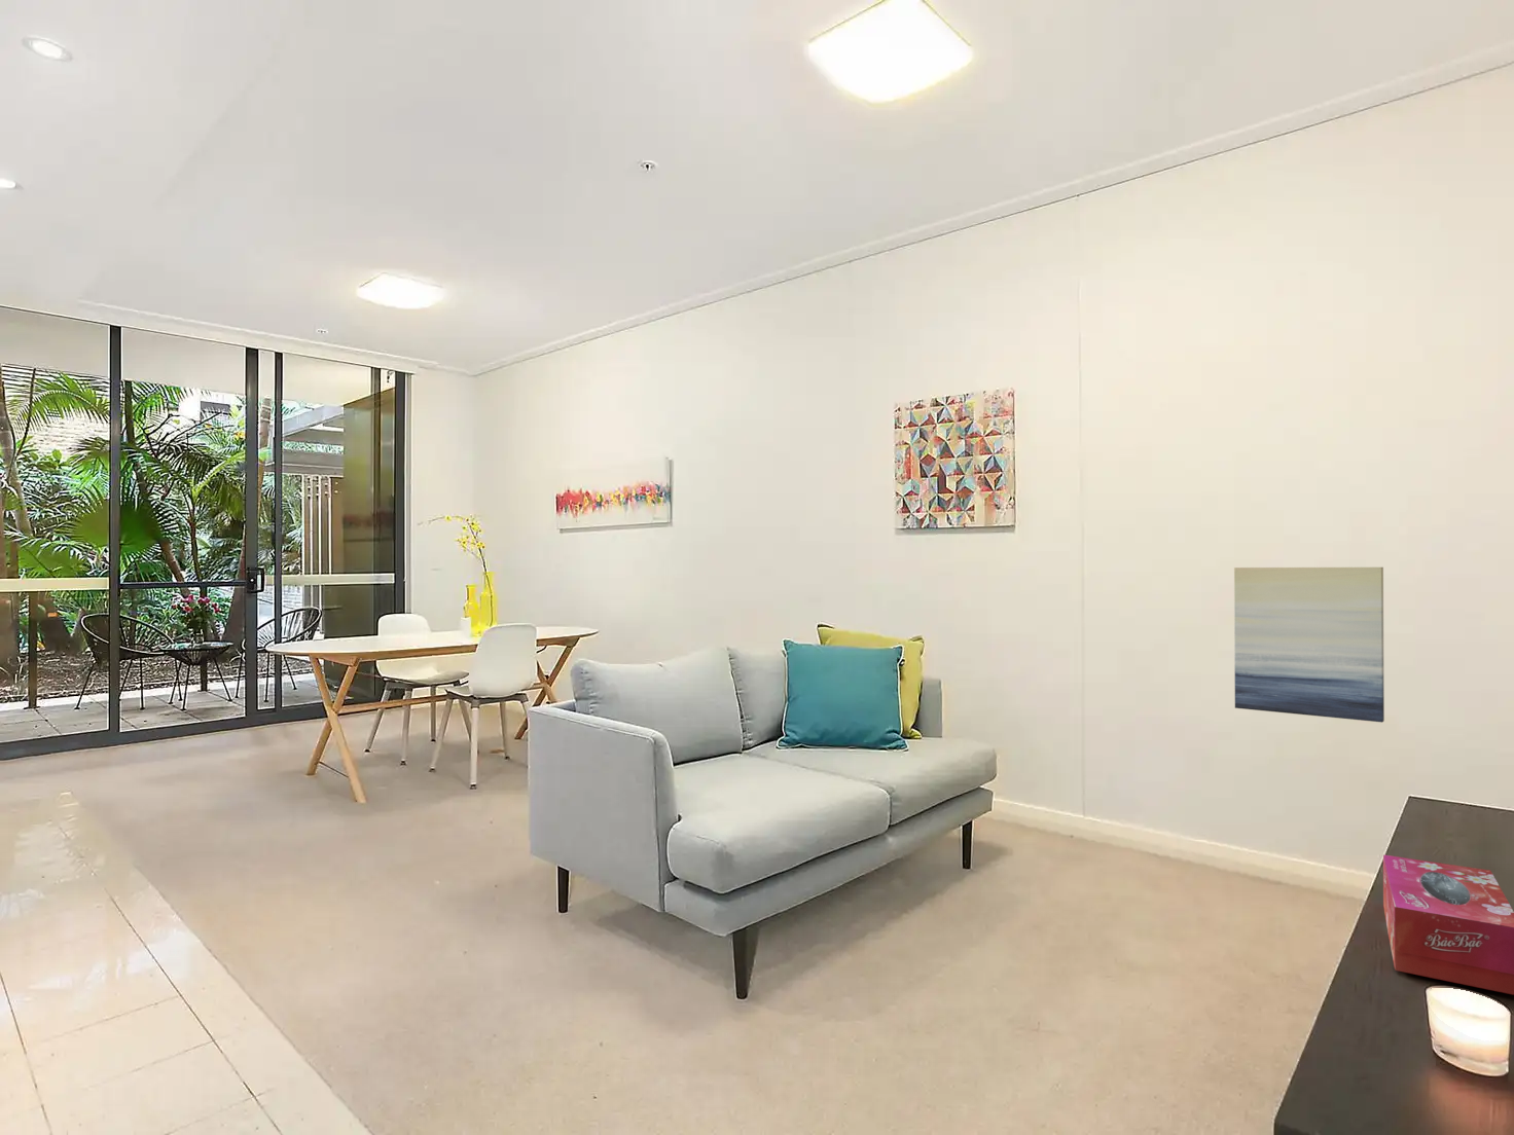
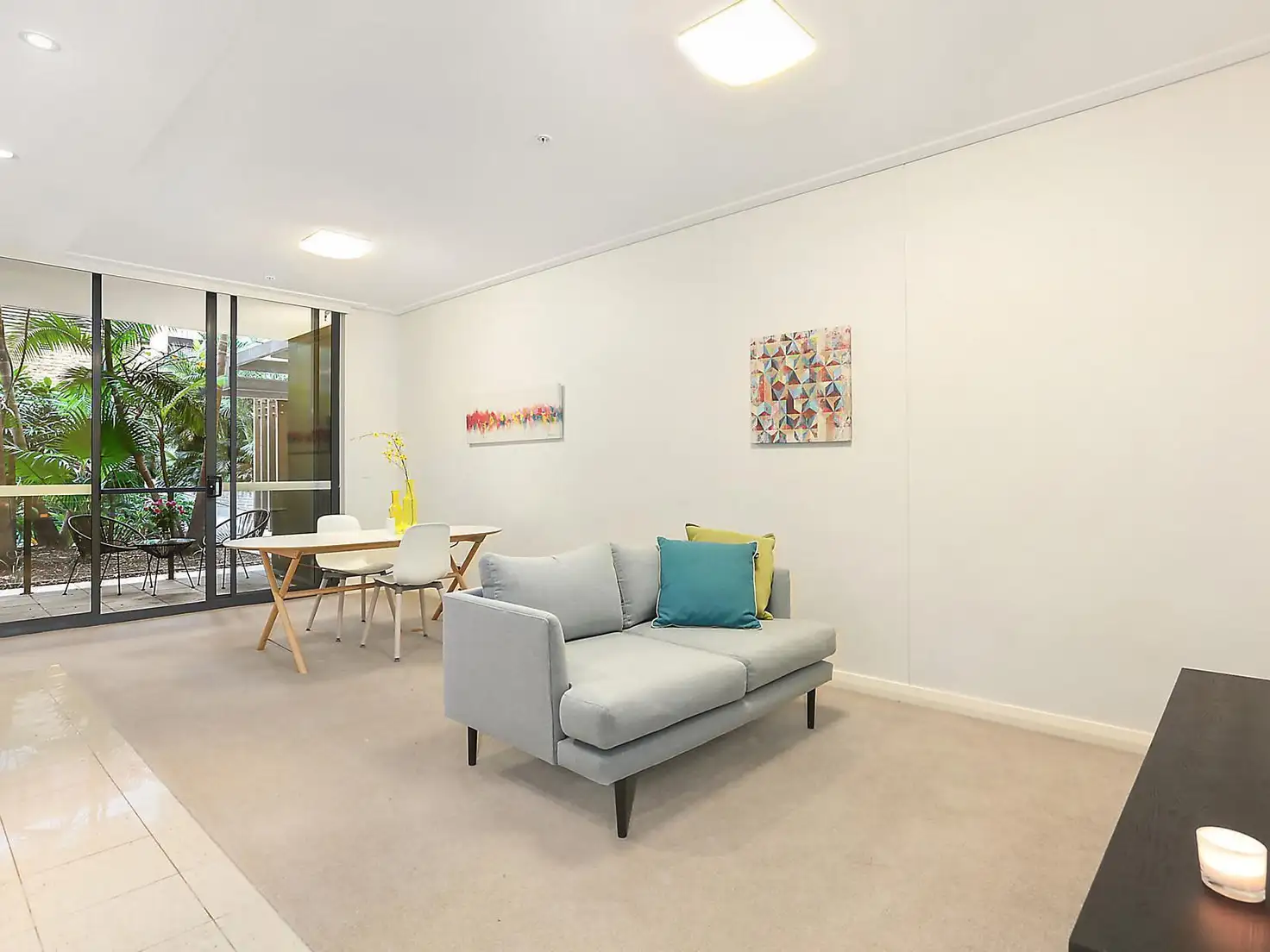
- tissue box [1383,855,1514,996]
- wall art [1233,566,1385,724]
